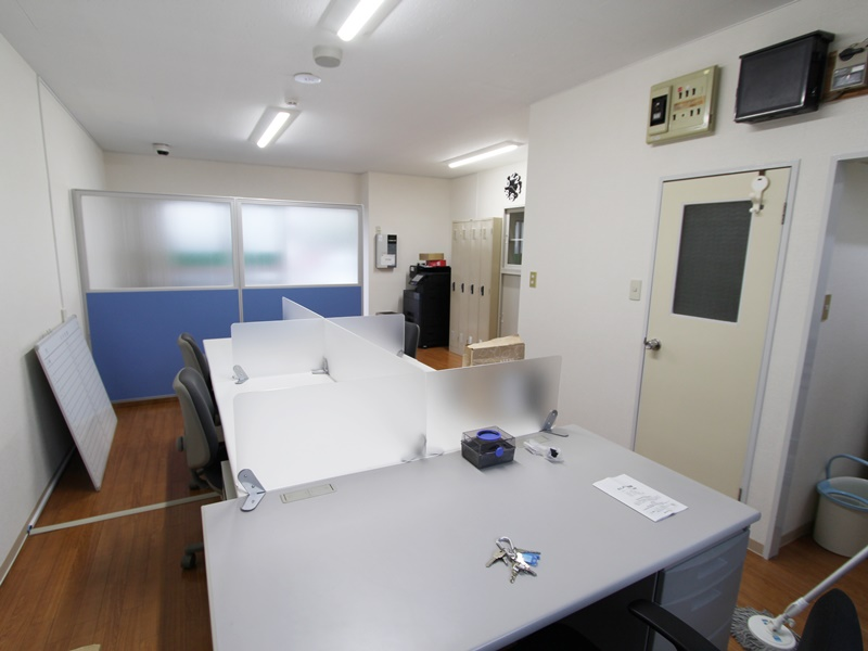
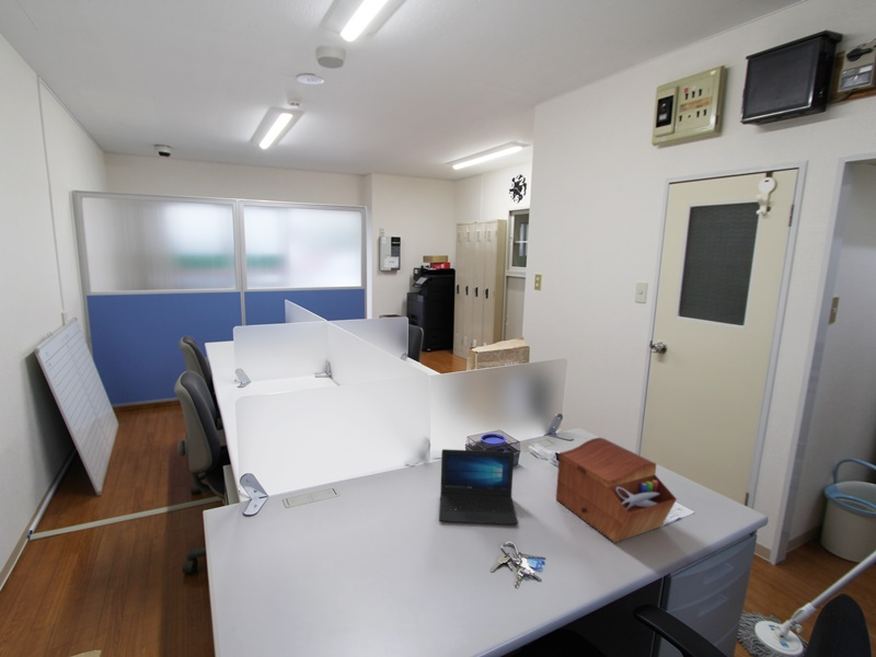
+ sewing box [555,437,678,544]
+ laptop [438,448,519,526]
